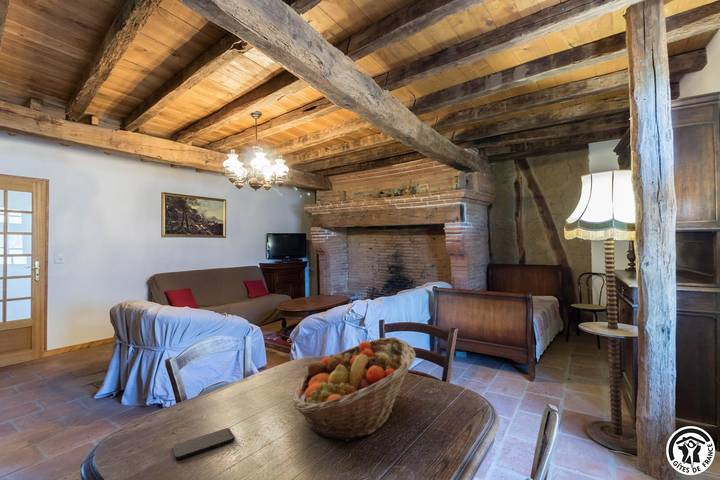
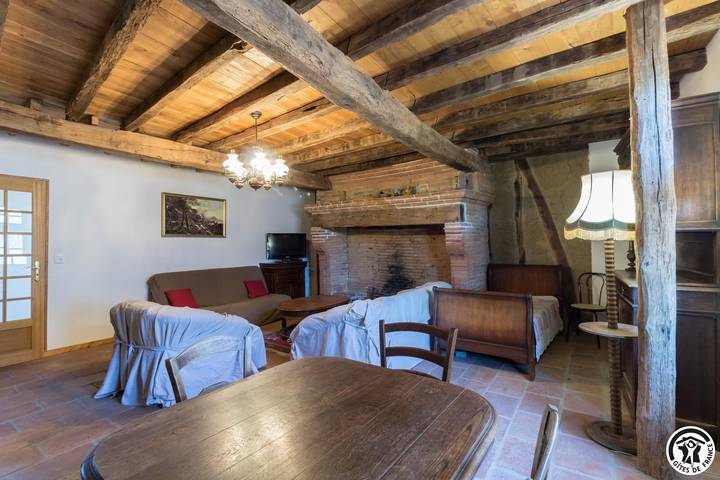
- fruit basket [291,336,417,443]
- smartphone [172,427,236,461]
